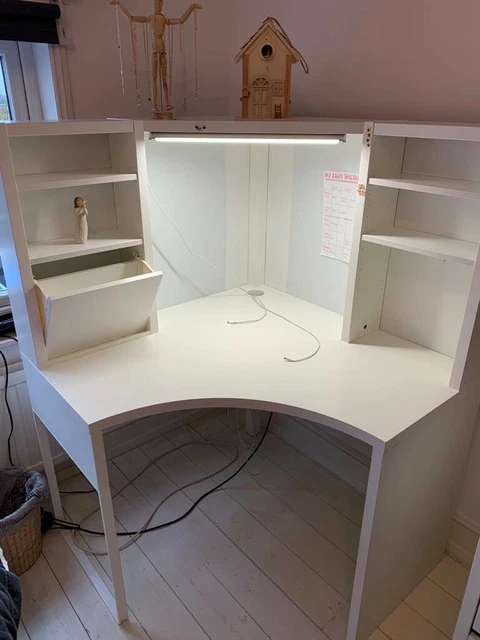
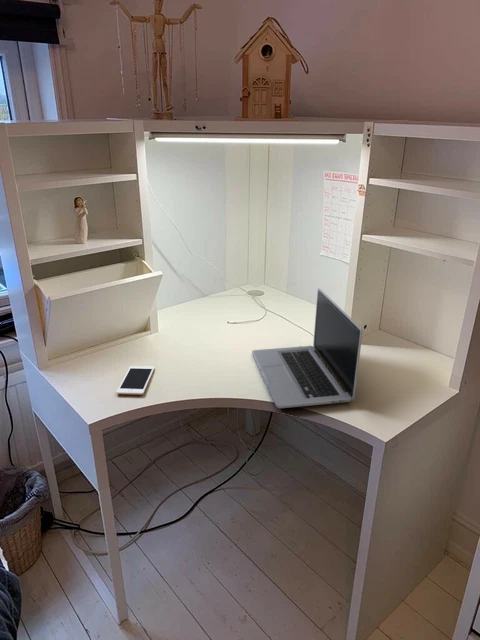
+ laptop [251,287,364,409]
+ cell phone [116,365,155,396]
